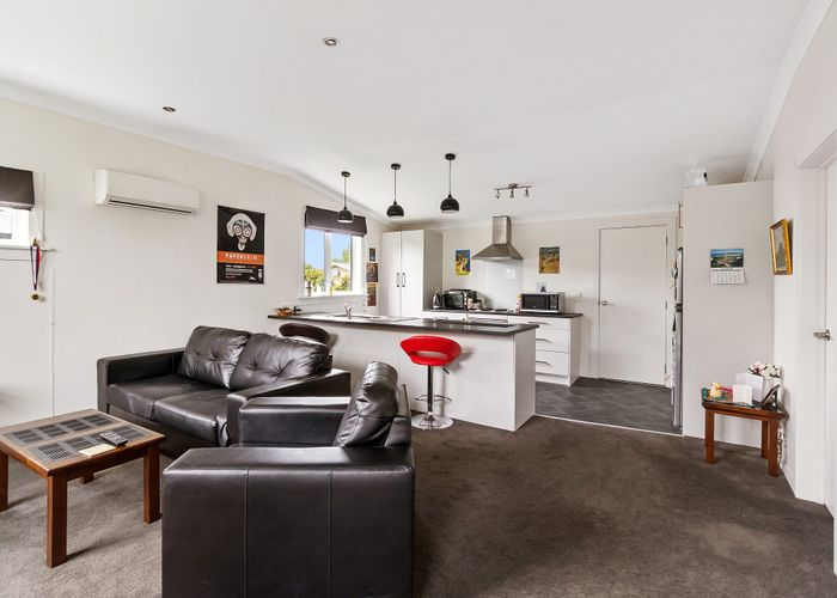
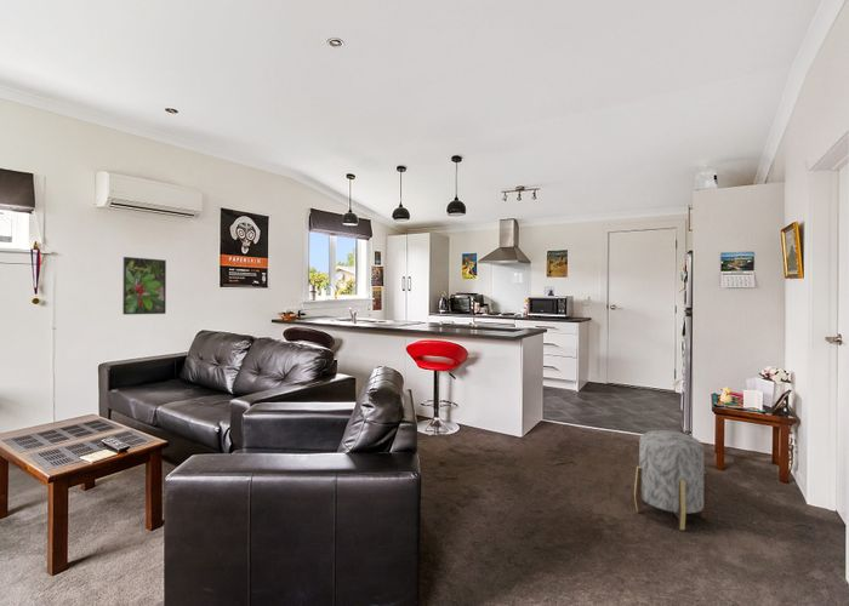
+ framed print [121,256,167,315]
+ stool [633,429,710,531]
